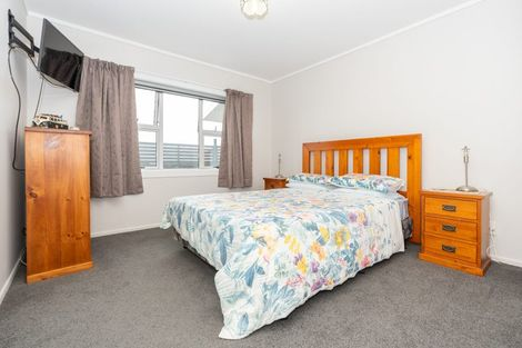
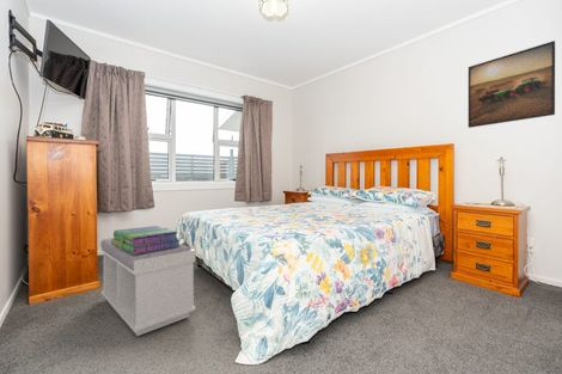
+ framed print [468,39,556,129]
+ stack of books [111,225,182,255]
+ bench [99,237,196,337]
